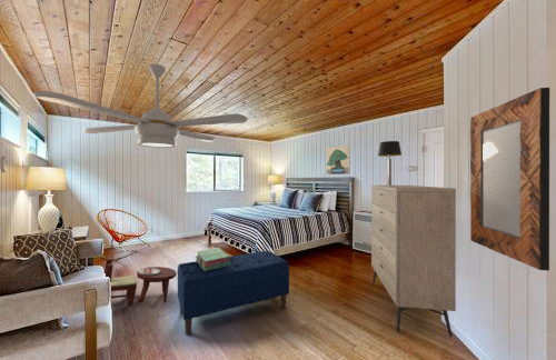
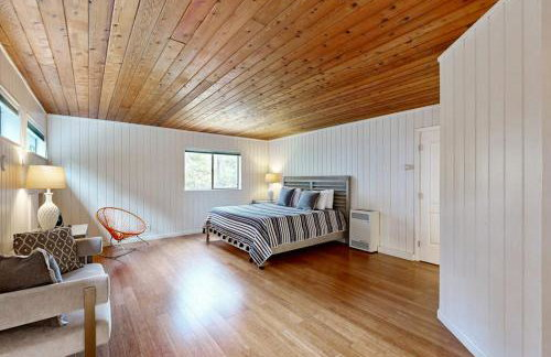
- stack of books [195,247,231,271]
- dresser [370,184,457,338]
- dining set [103,258,178,307]
- table lamp [377,140,403,186]
- home mirror [469,87,550,272]
- ceiling fan [31,62,248,149]
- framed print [326,144,351,176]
- bench [177,250,290,337]
